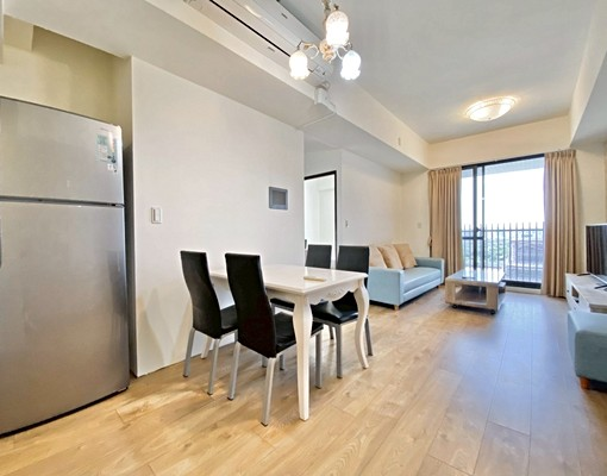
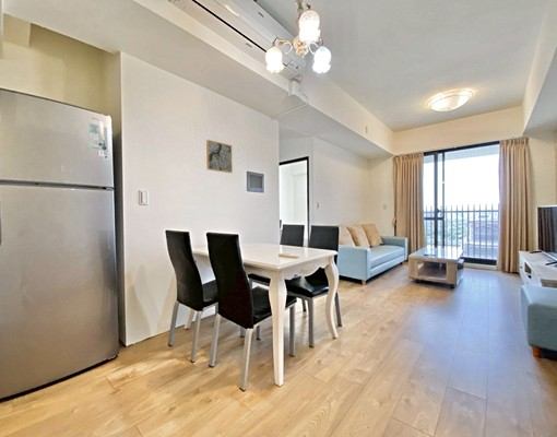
+ wall art [205,139,234,174]
